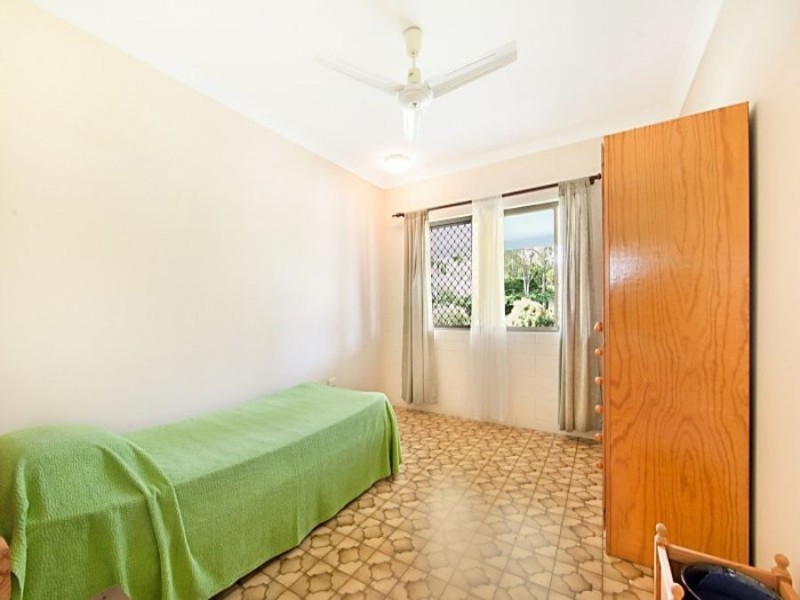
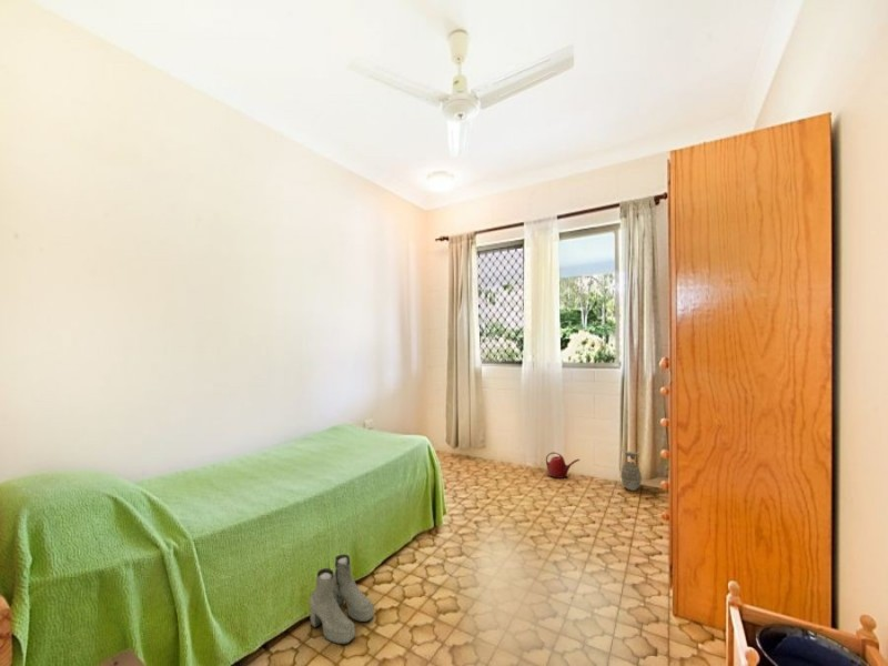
+ ceramic jug [618,447,643,492]
+ boots [309,554,375,645]
+ watering can [545,451,582,480]
